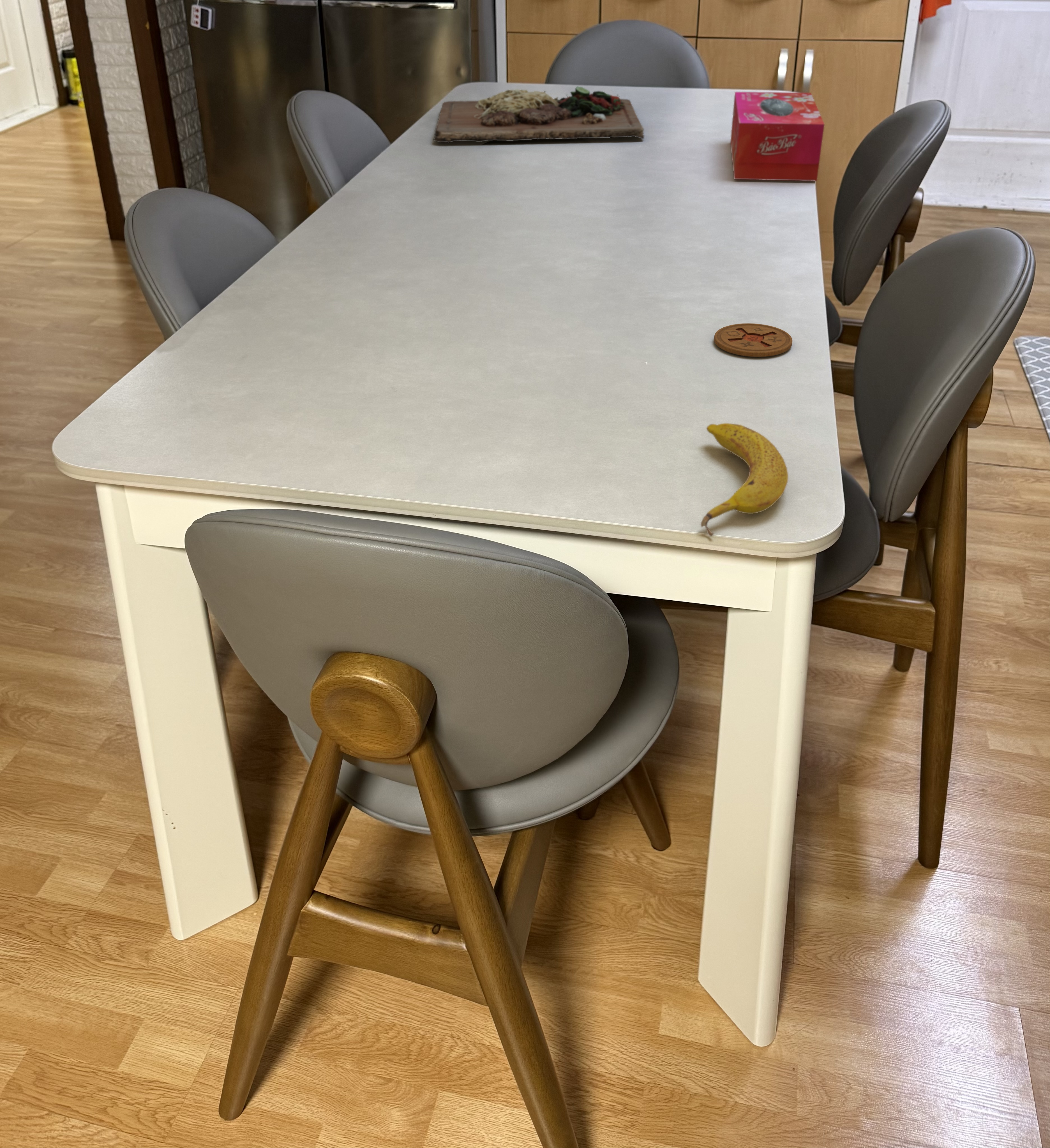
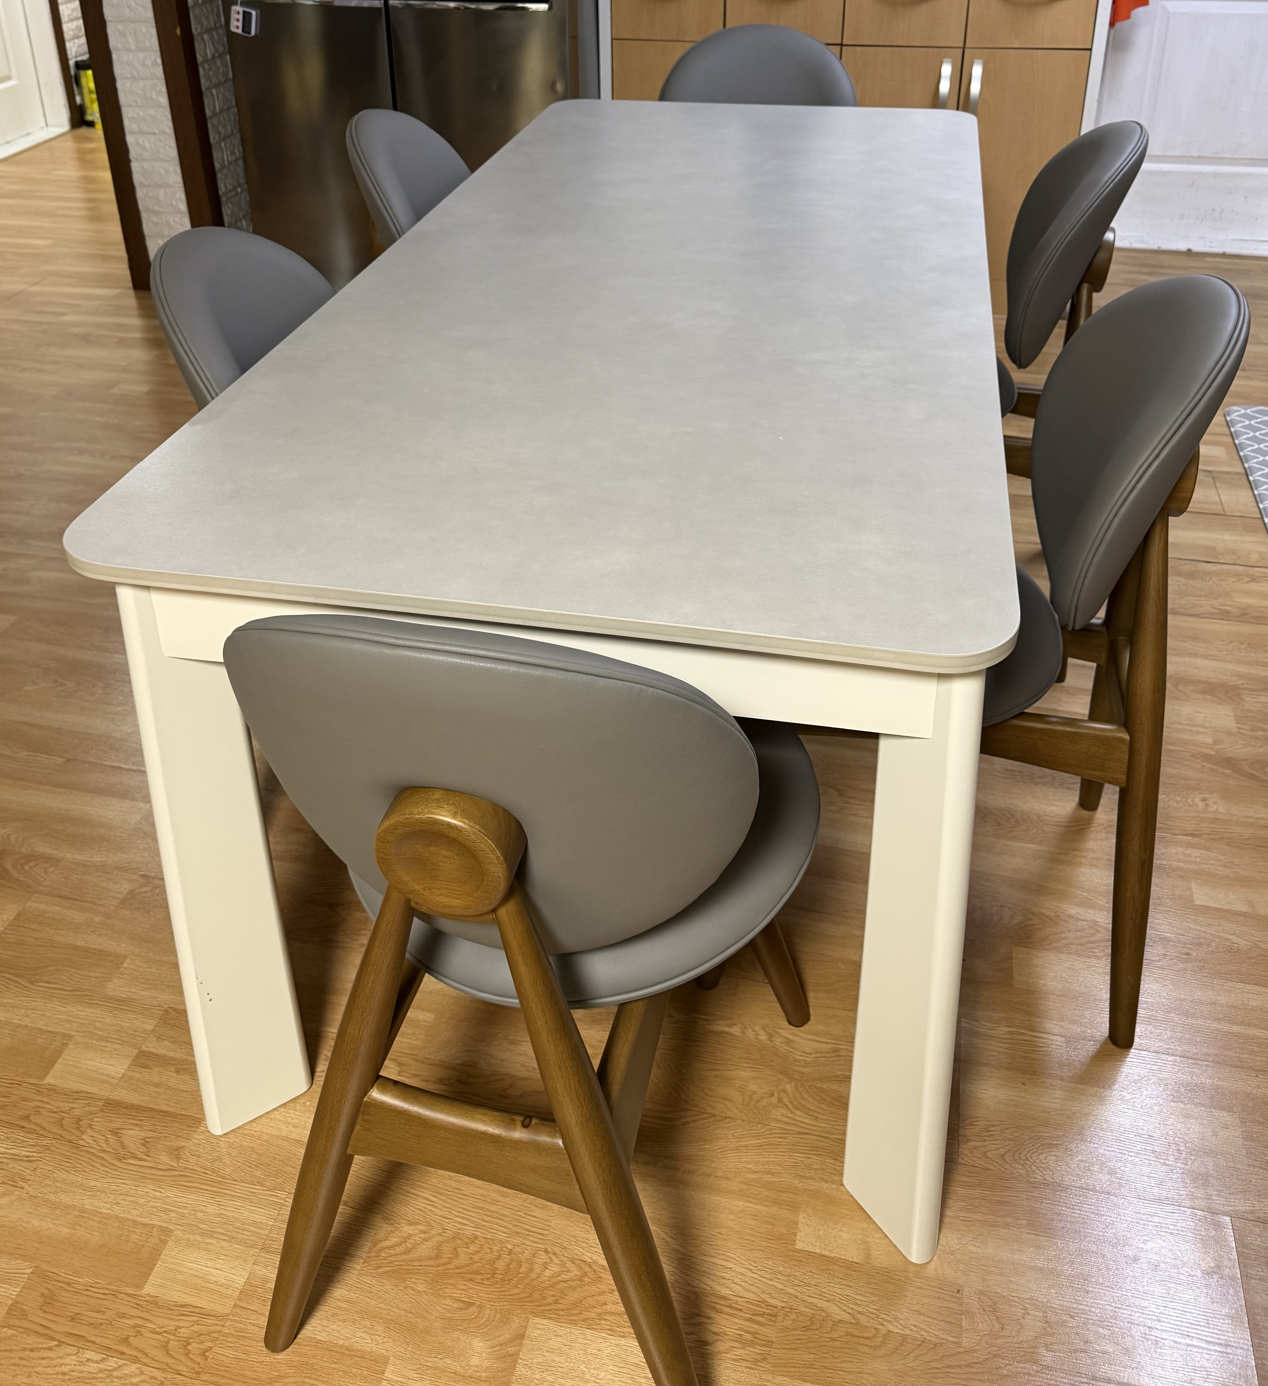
- tissue box [730,92,825,181]
- coaster [714,323,793,357]
- cutting board [433,86,645,143]
- fruit [701,423,788,537]
